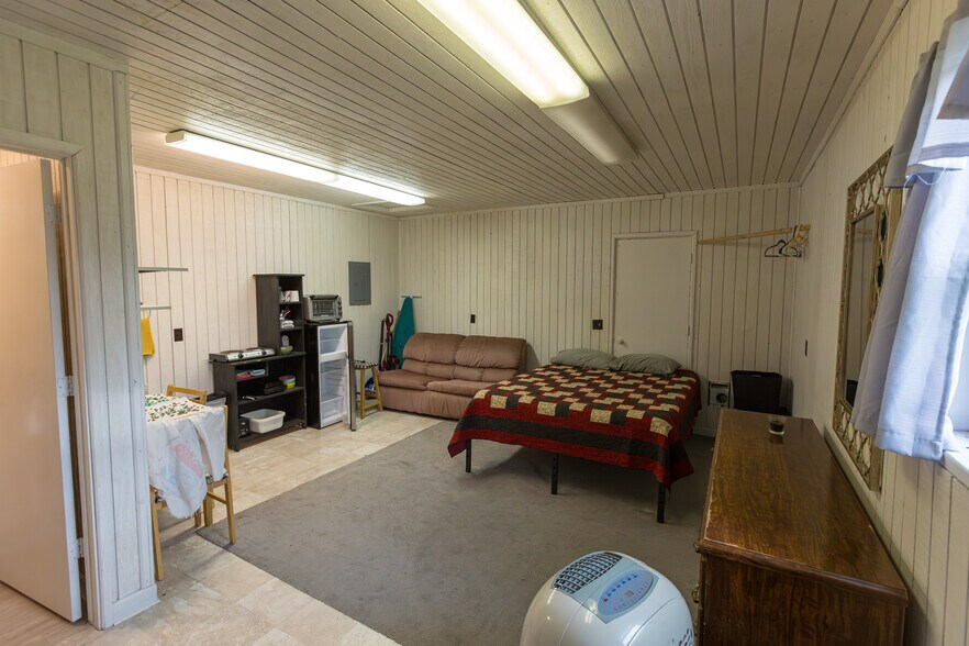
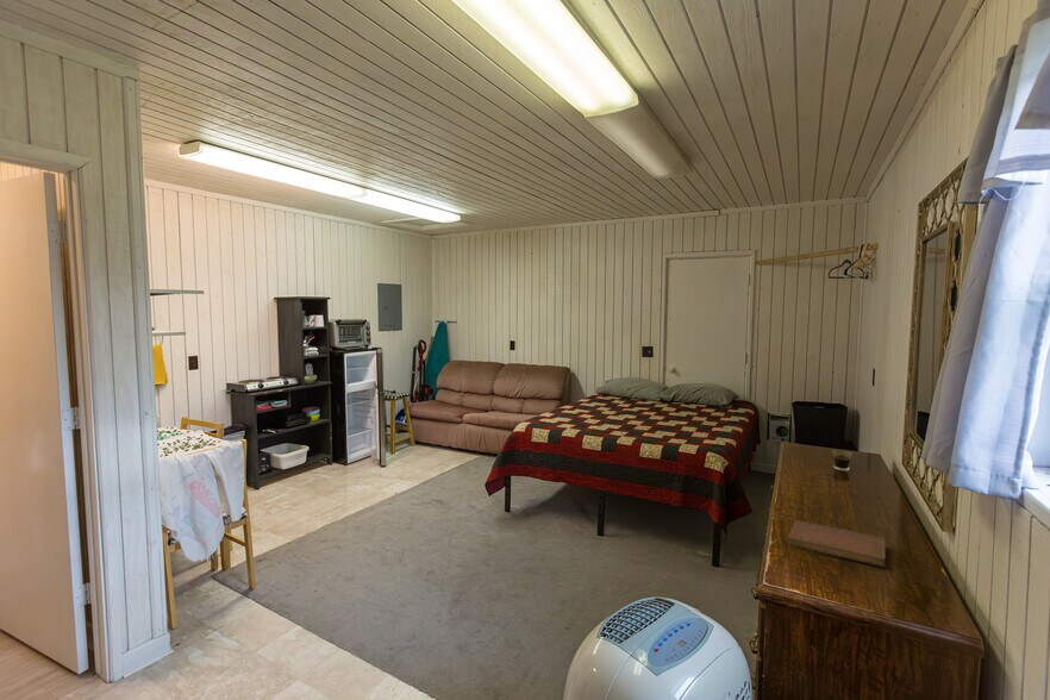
+ notebook [787,519,887,568]
